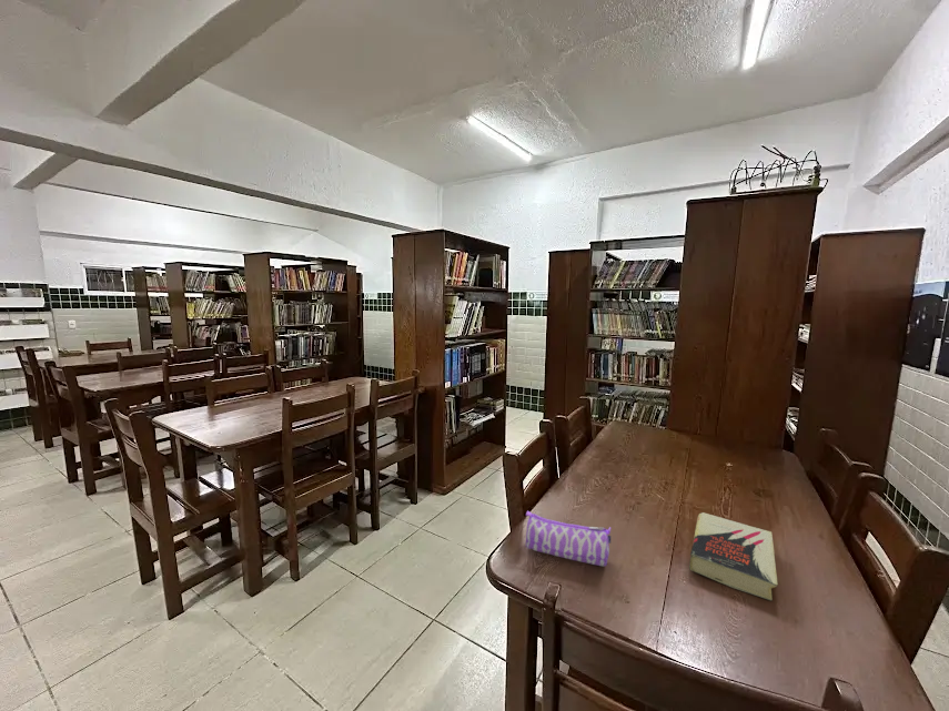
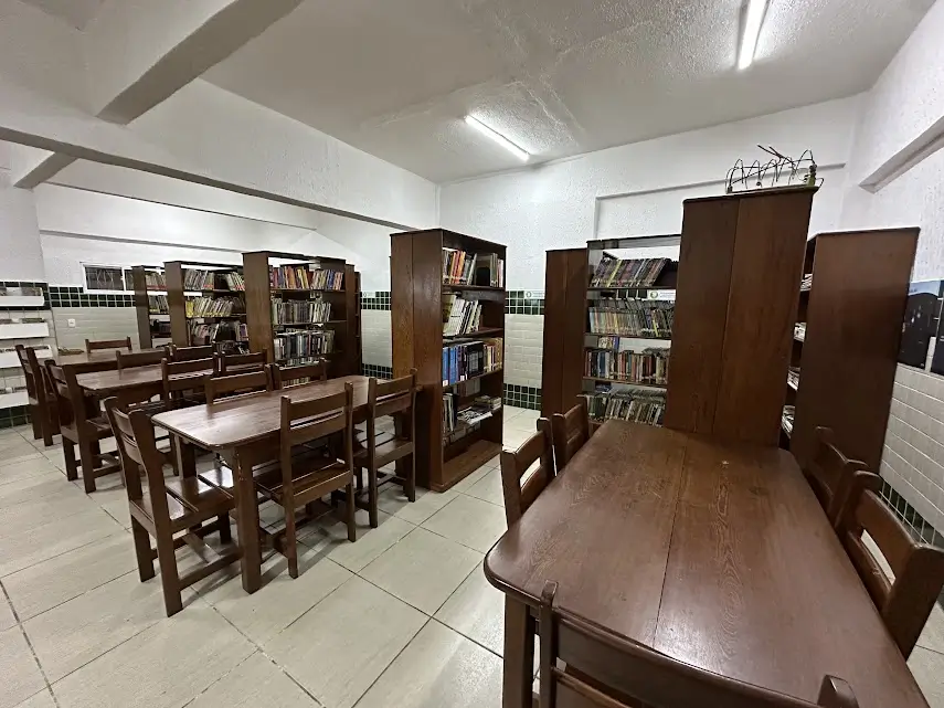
- pencil case [525,510,612,568]
- book [688,511,778,601]
